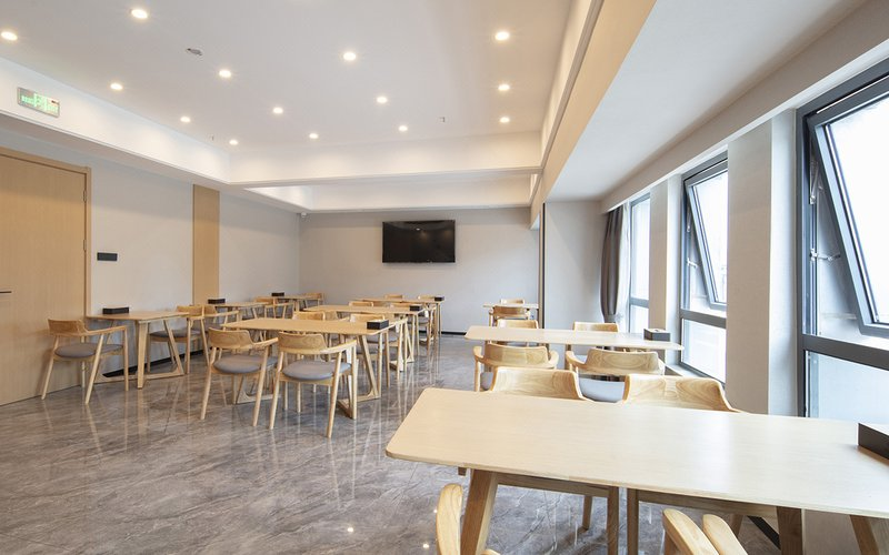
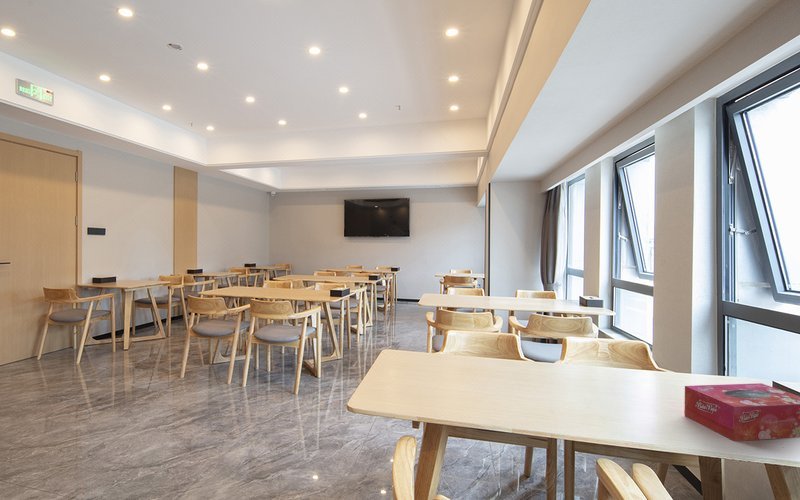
+ tissue box [684,382,800,442]
